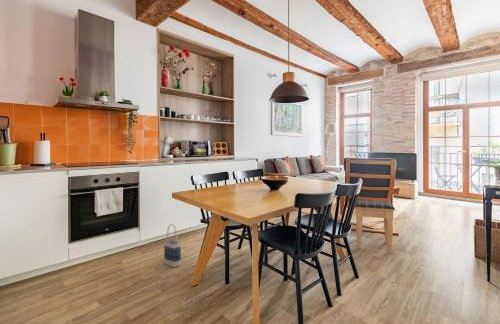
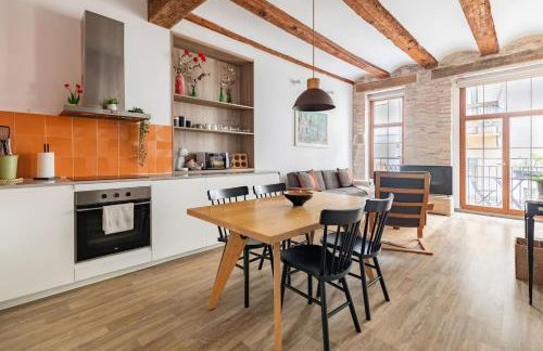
- footstool [354,199,396,253]
- bag [163,223,182,268]
